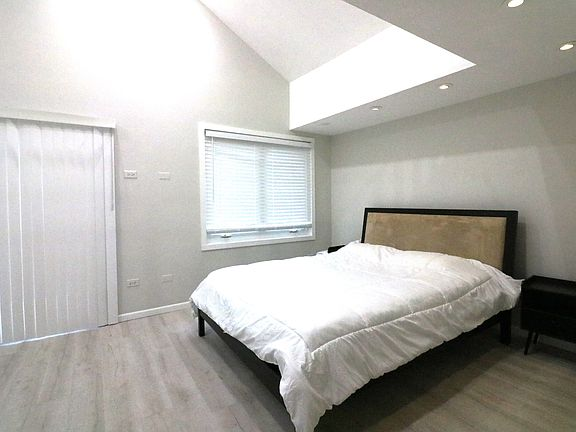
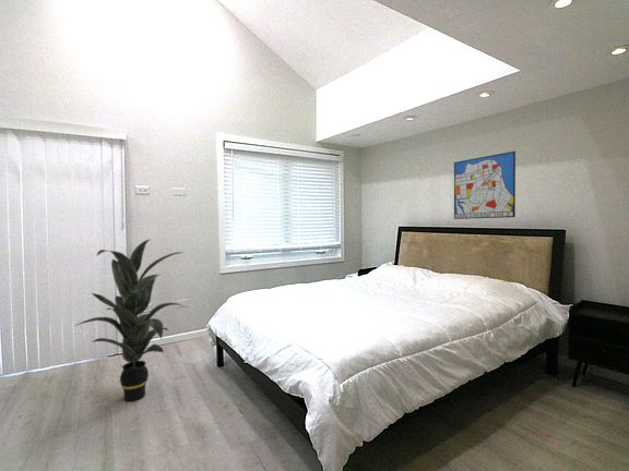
+ indoor plant [74,238,185,402]
+ wall art [453,150,517,220]
